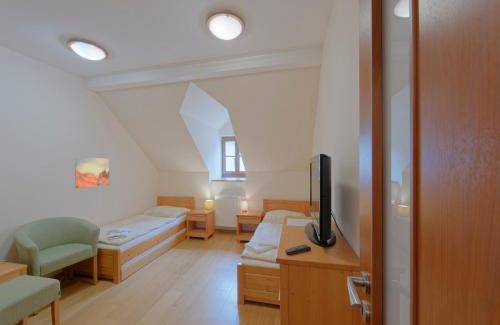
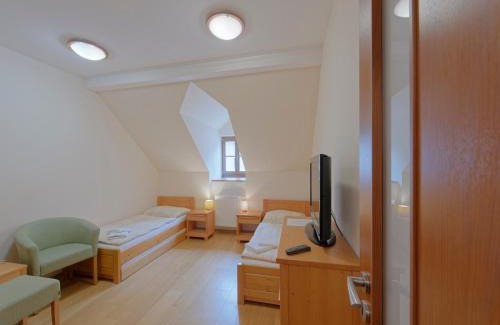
- wall art [74,157,110,189]
